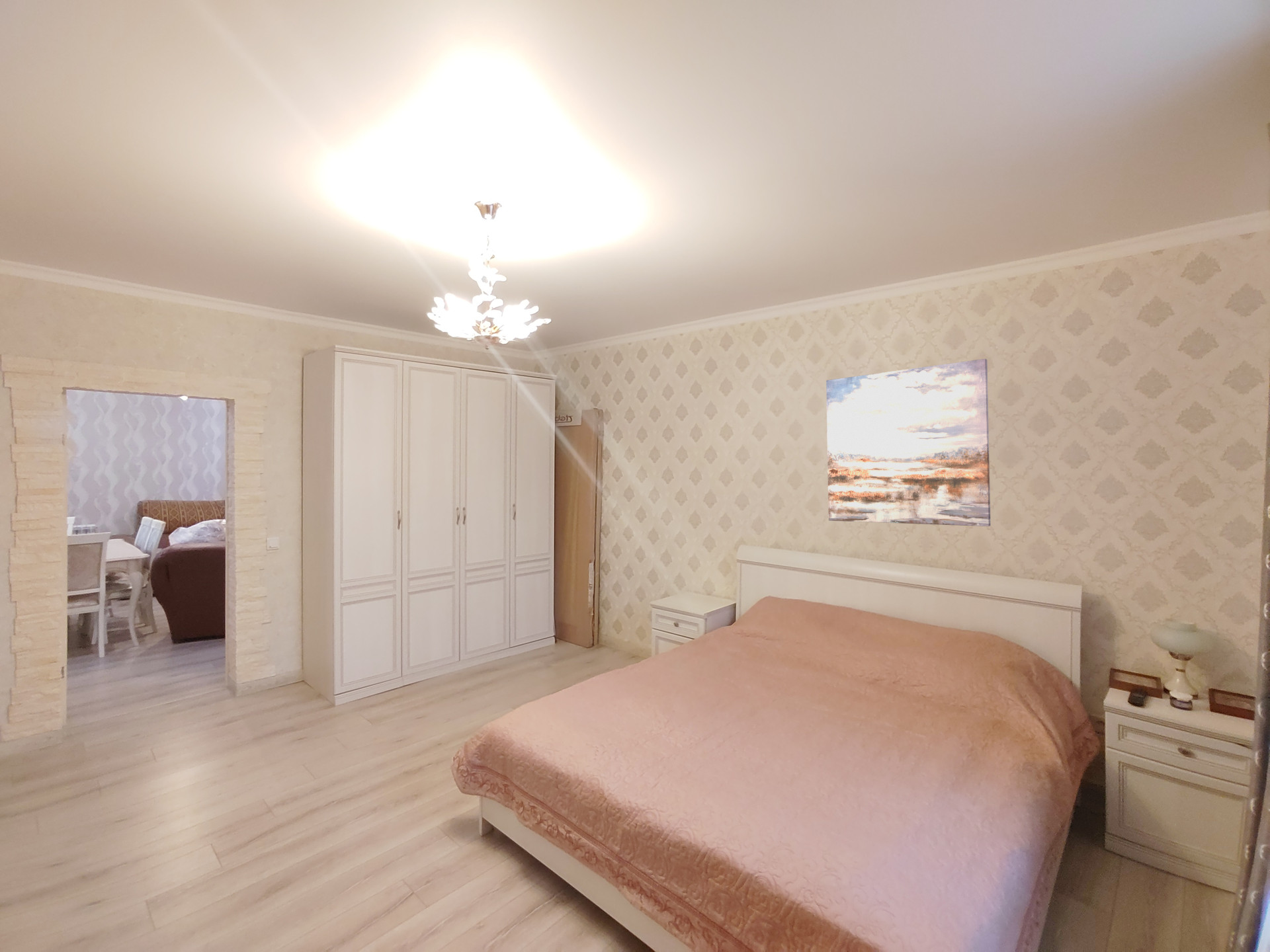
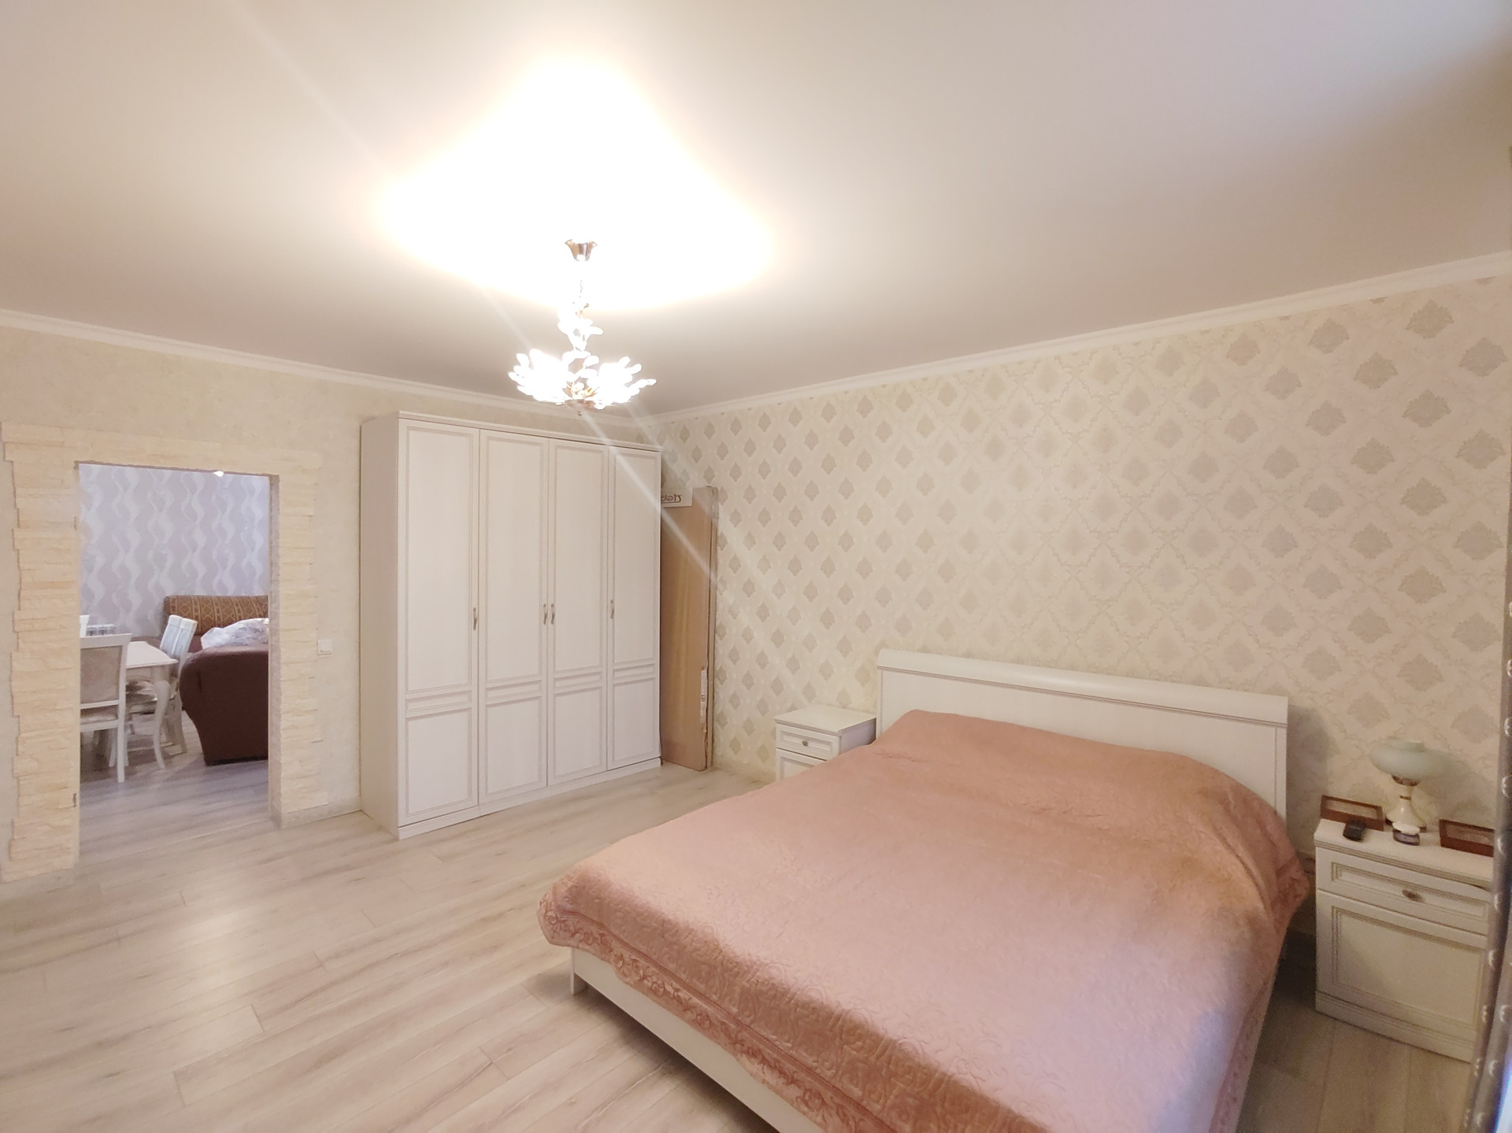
- wall art [825,358,992,527]
